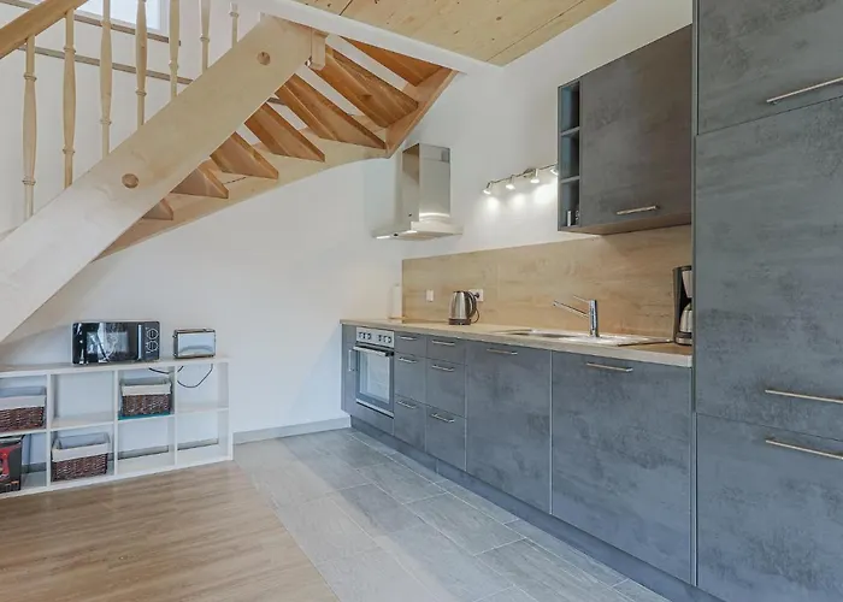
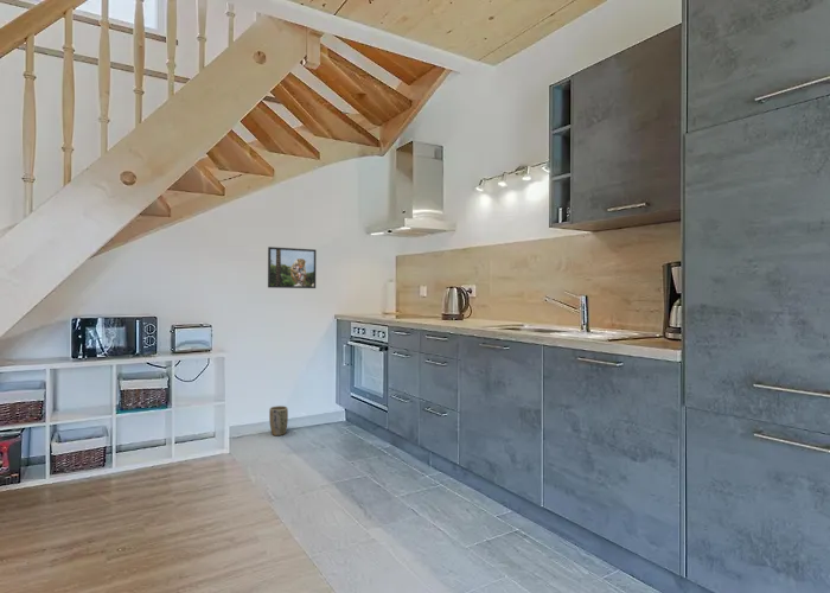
+ plant pot [268,404,289,436]
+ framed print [267,246,318,289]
